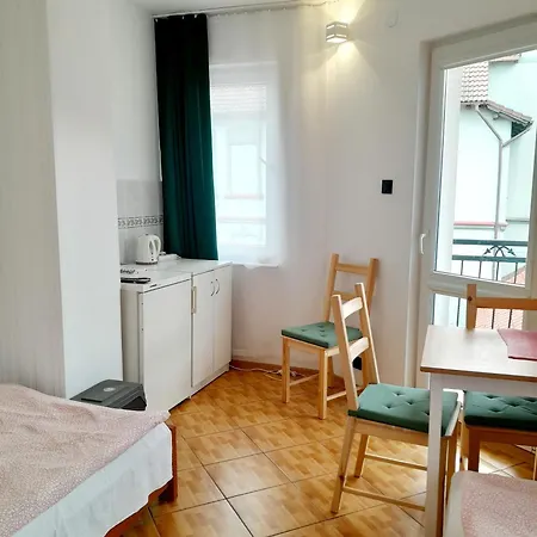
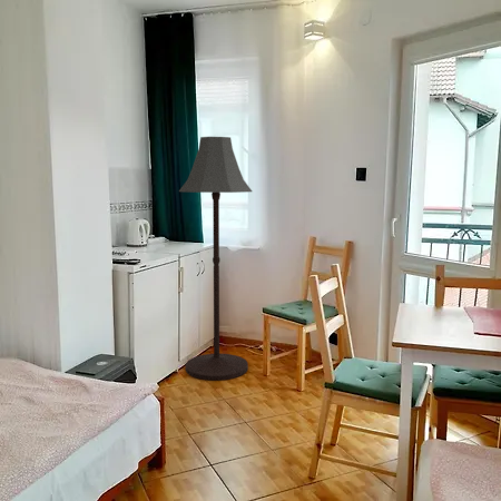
+ floor lamp [178,136,253,382]
